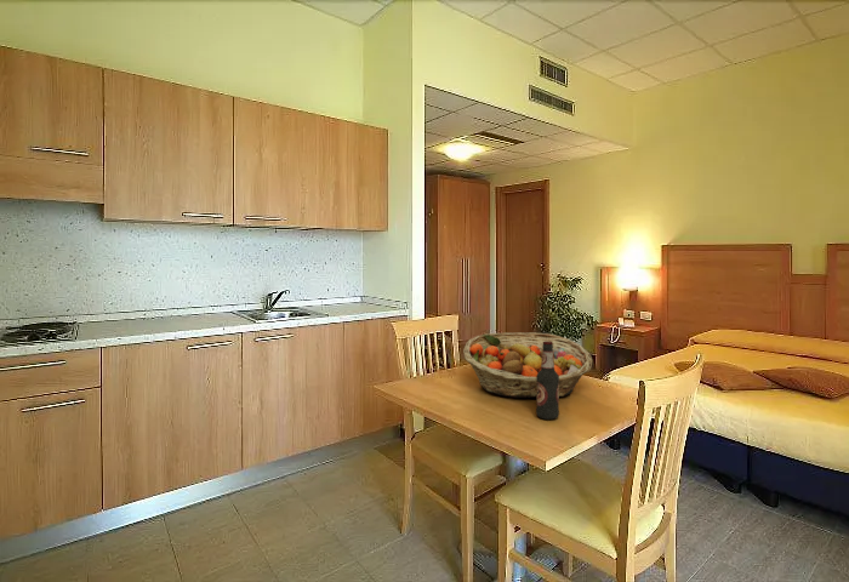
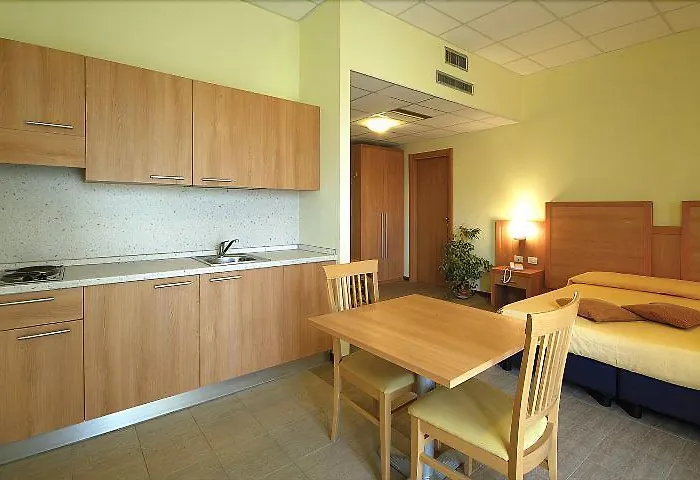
- fruit basket [462,331,593,399]
- bottle [535,342,560,421]
